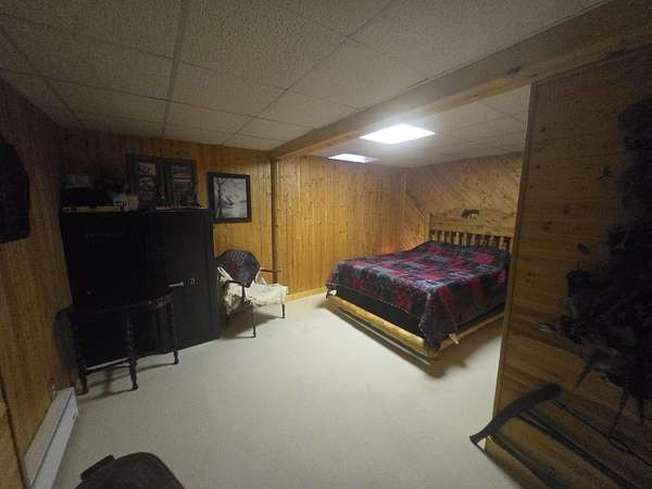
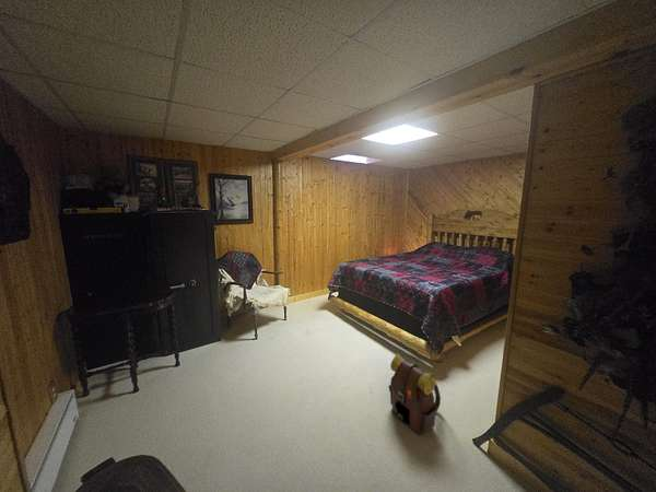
+ backpack [387,352,442,436]
